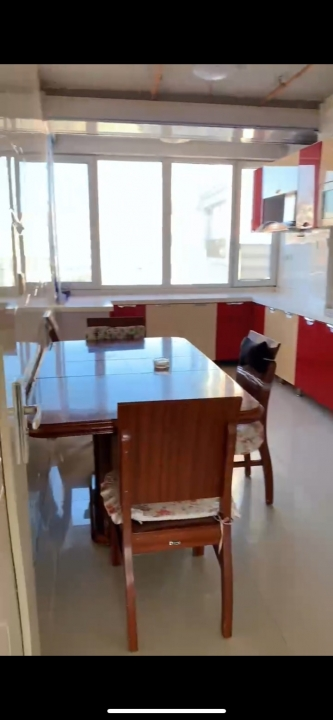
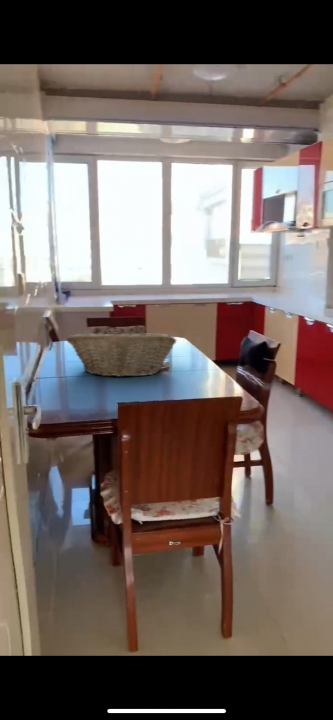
+ fruit basket [66,328,177,378]
